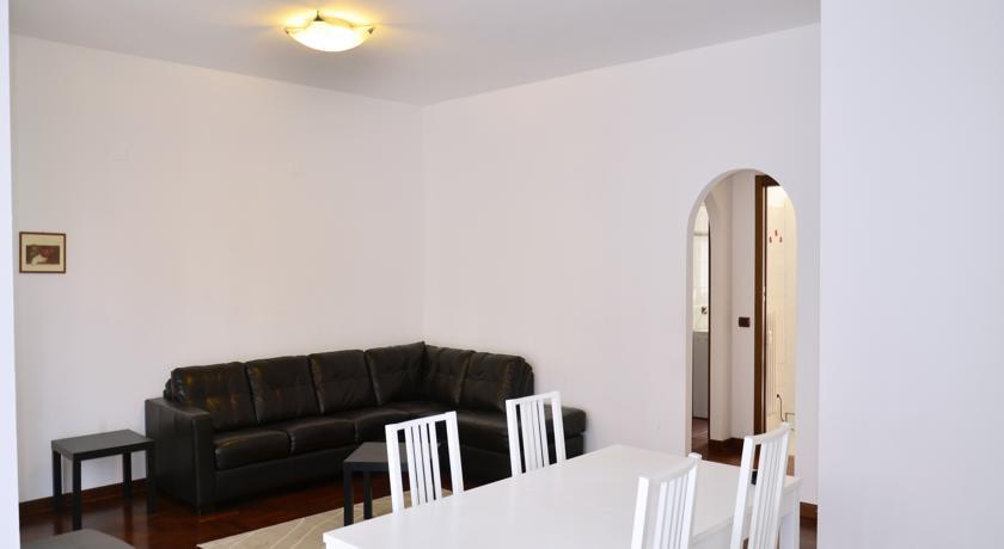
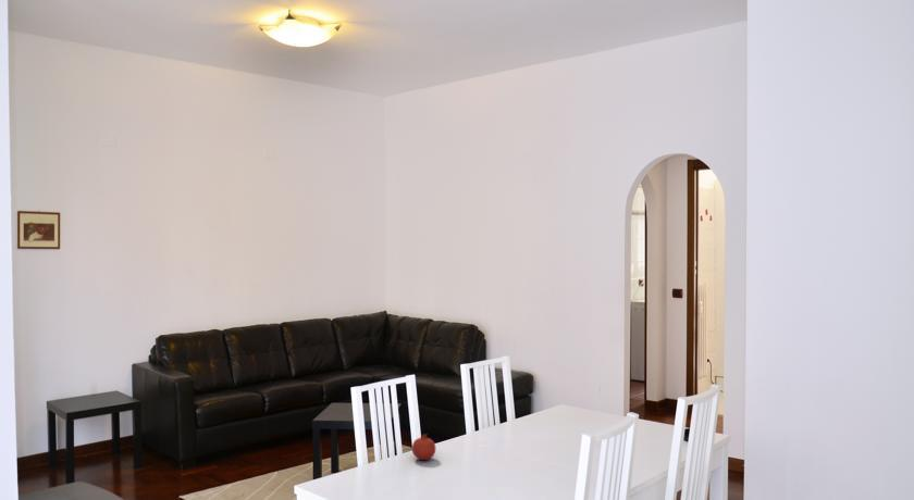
+ fruit [410,433,436,461]
